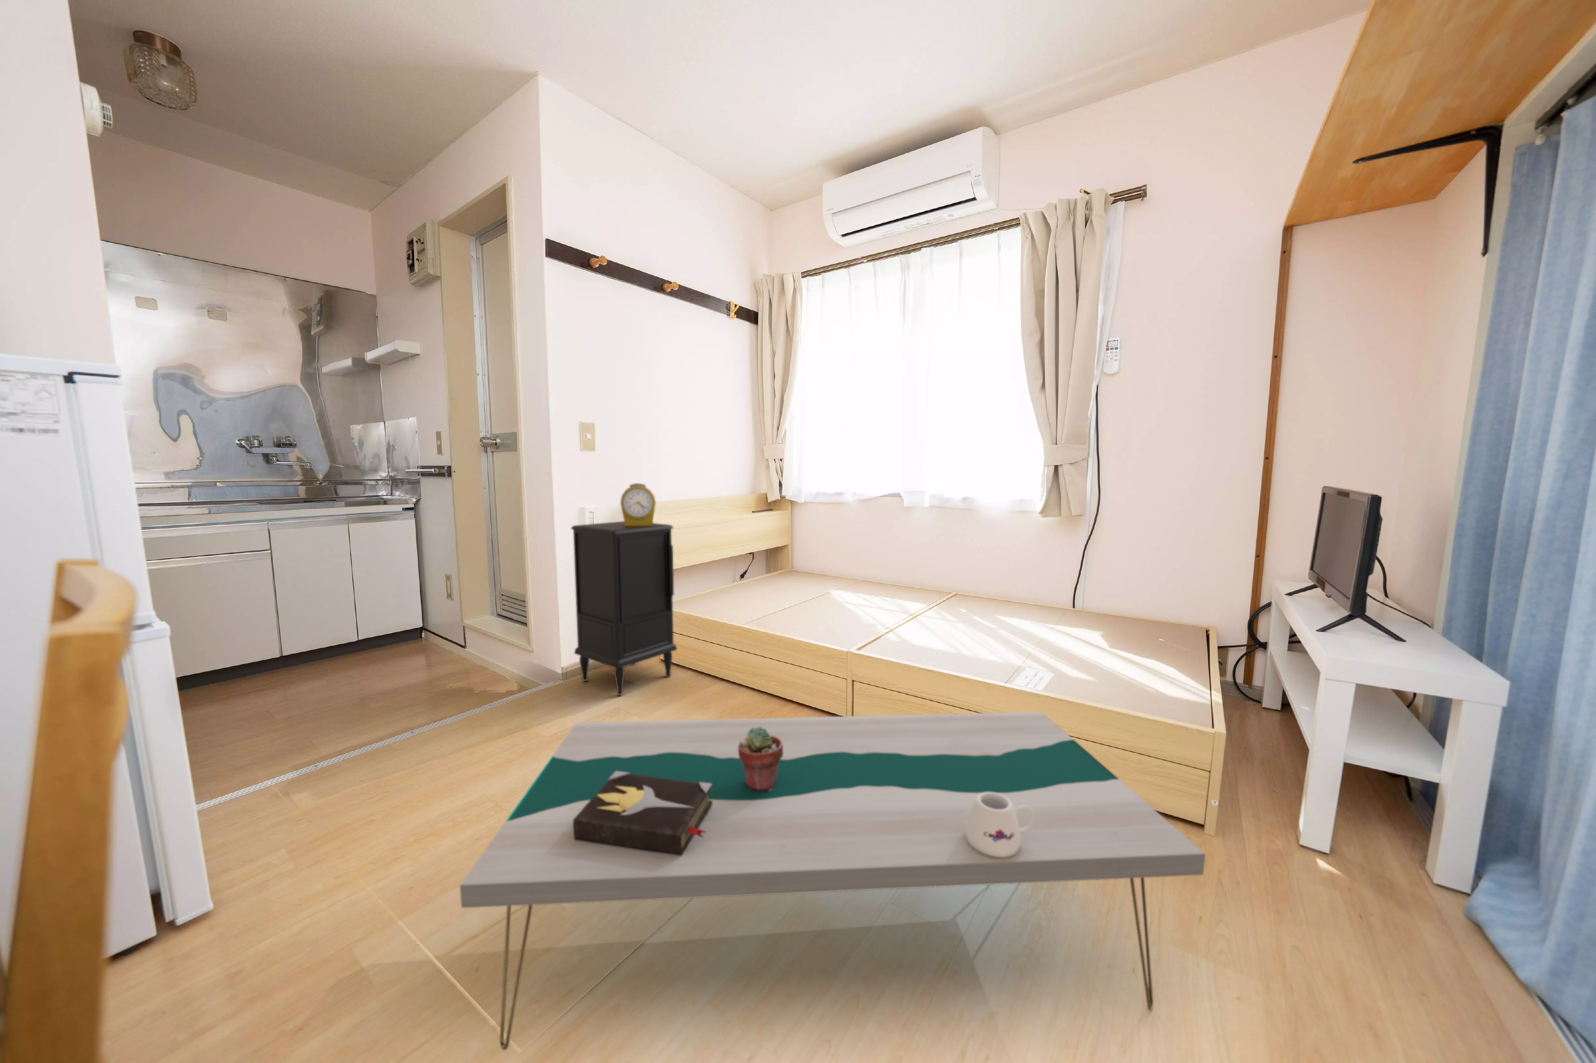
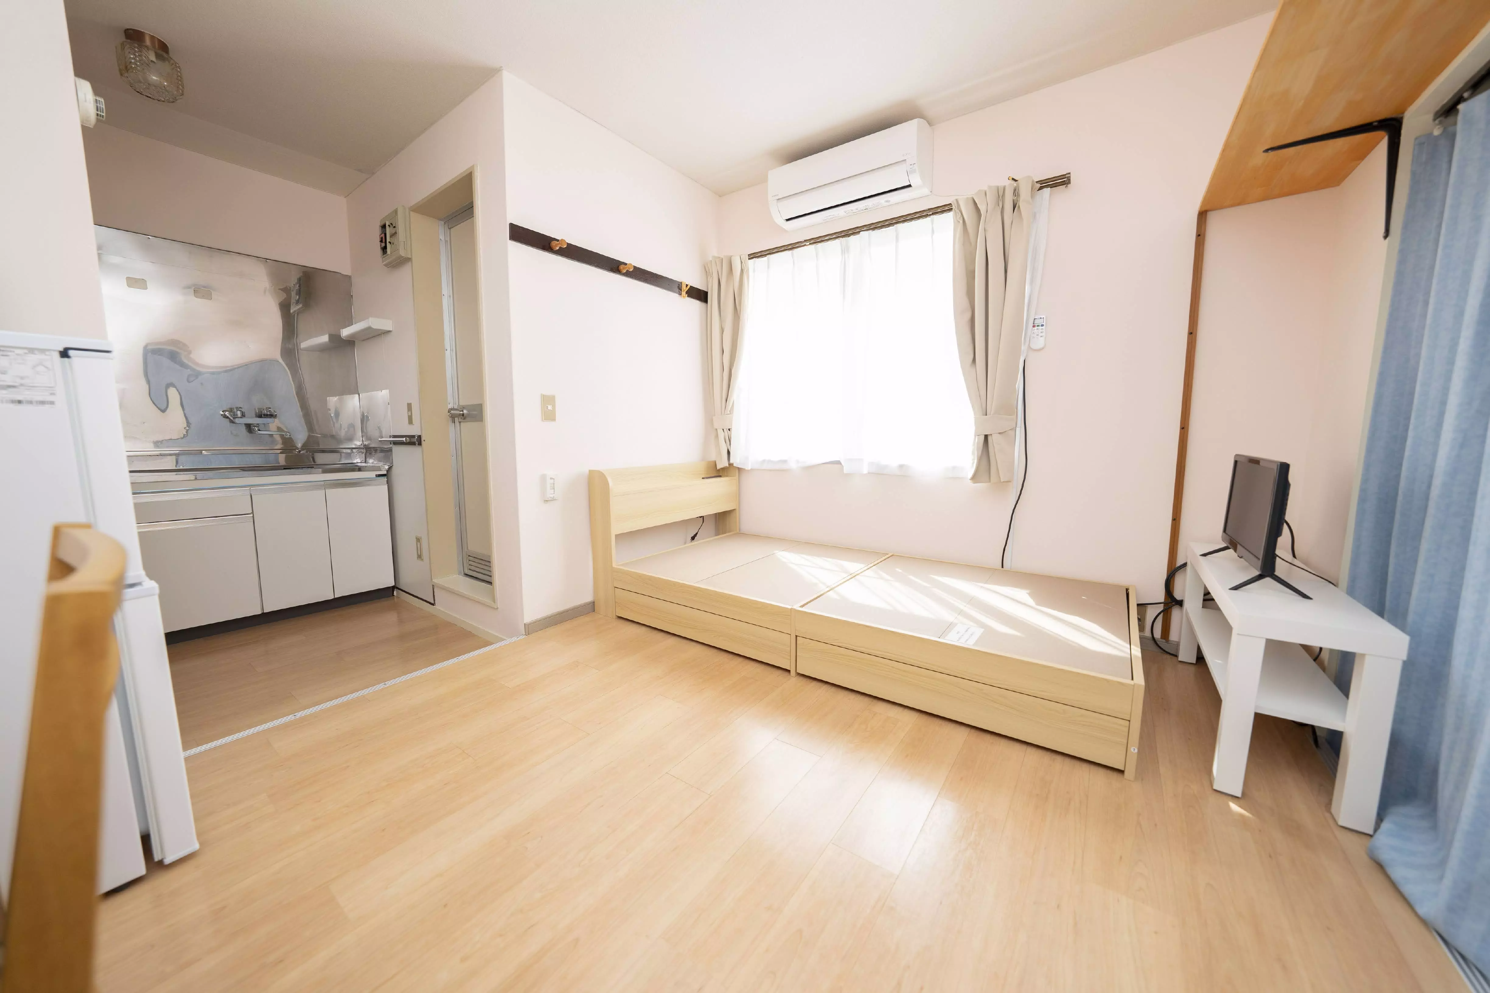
- potted succulent [738,726,783,791]
- mug [965,793,1036,857]
- coffee table [459,712,1206,1051]
- alarm clock [619,483,656,526]
- hardback book [573,771,712,855]
- nightstand [571,521,678,696]
